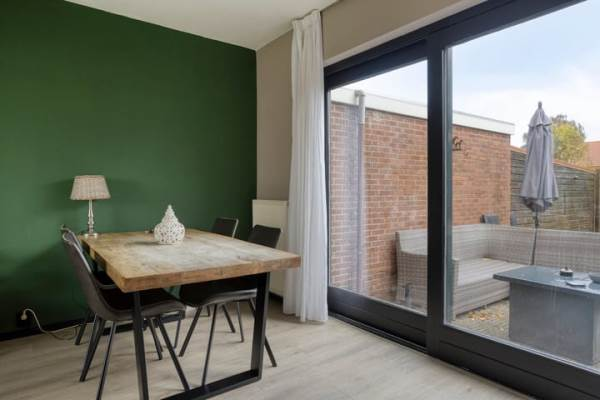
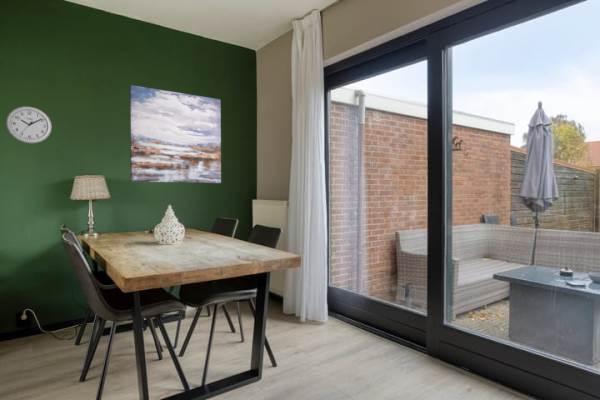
+ wall clock [5,105,53,144]
+ wall art [129,84,222,184]
